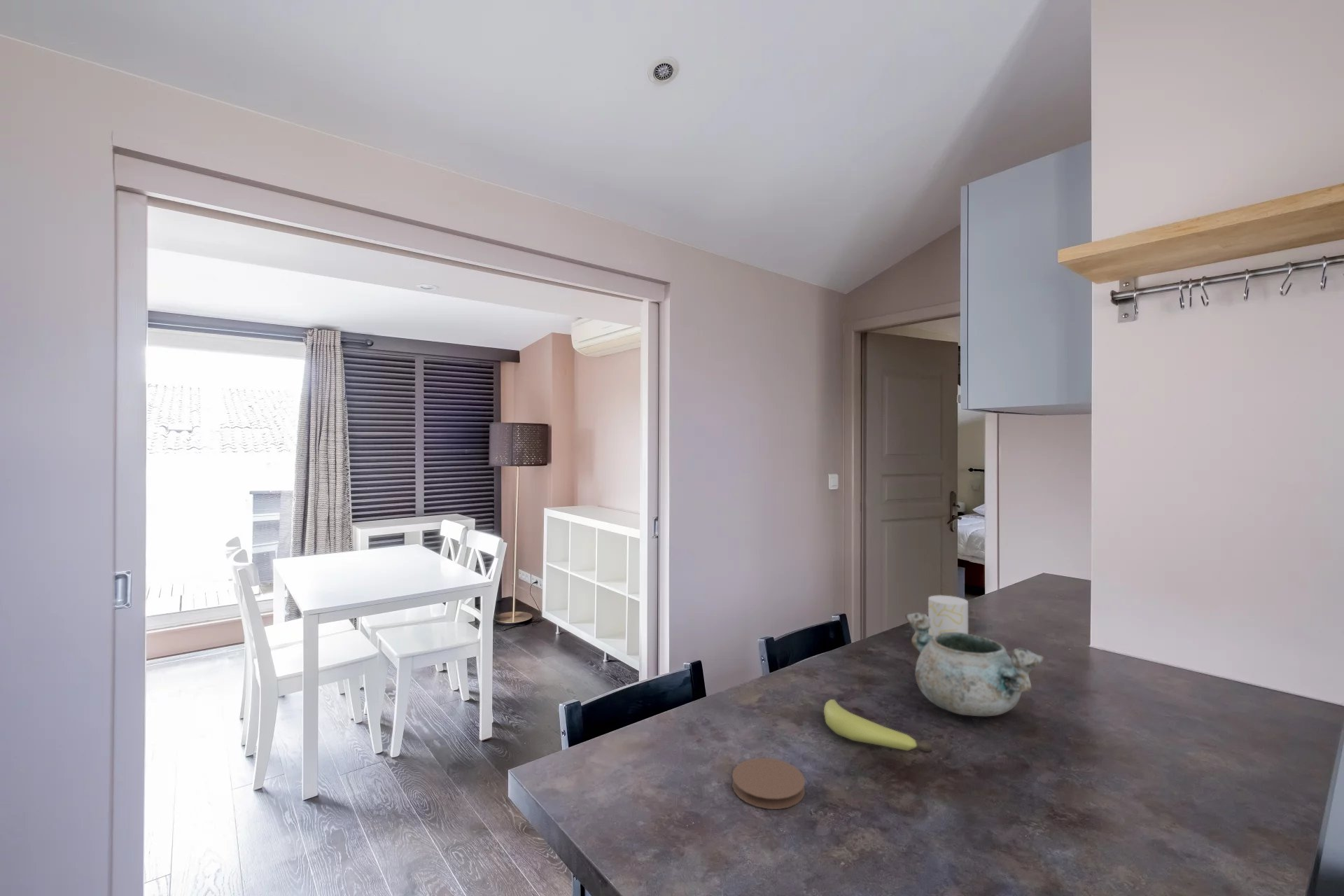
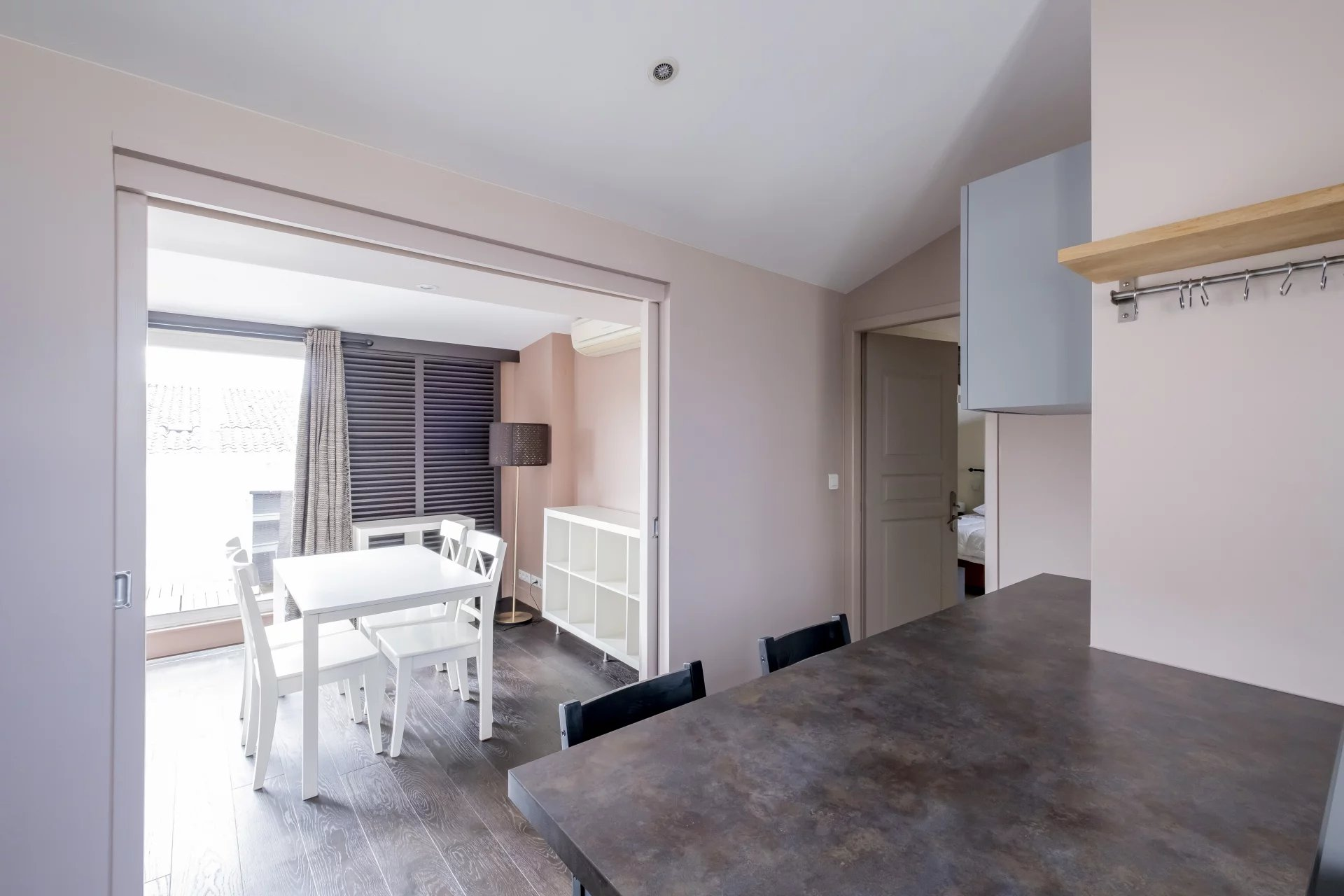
- coaster [731,757,806,810]
- cup [928,594,969,636]
- decorative bowl [904,612,1044,717]
- banana [823,699,932,752]
